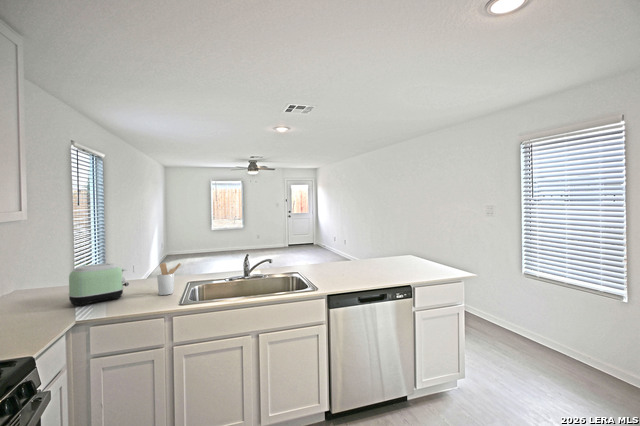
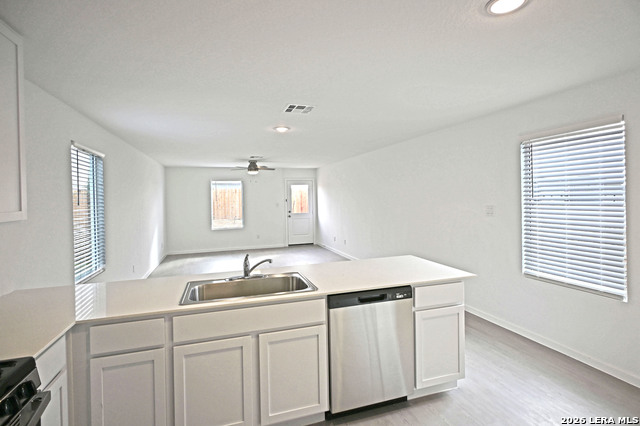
- toaster [67,262,130,307]
- utensil holder [156,262,182,296]
